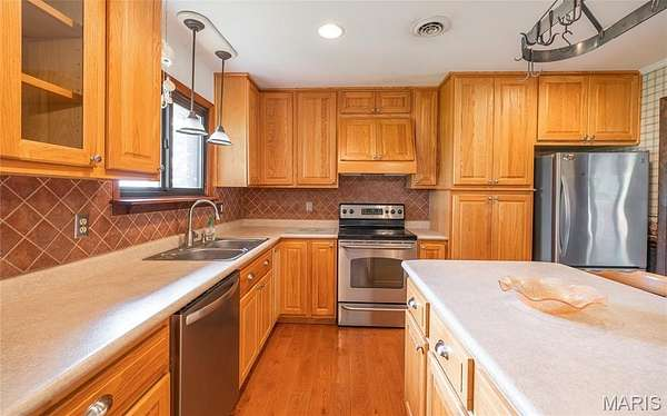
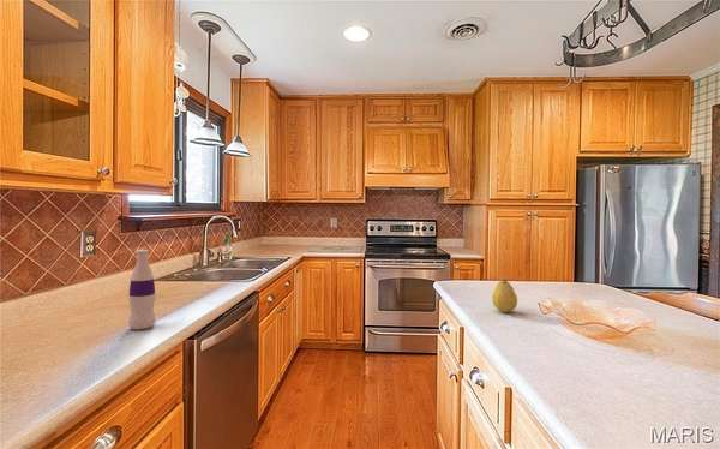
+ bottle [127,249,157,330]
+ fruit [491,277,518,313]
